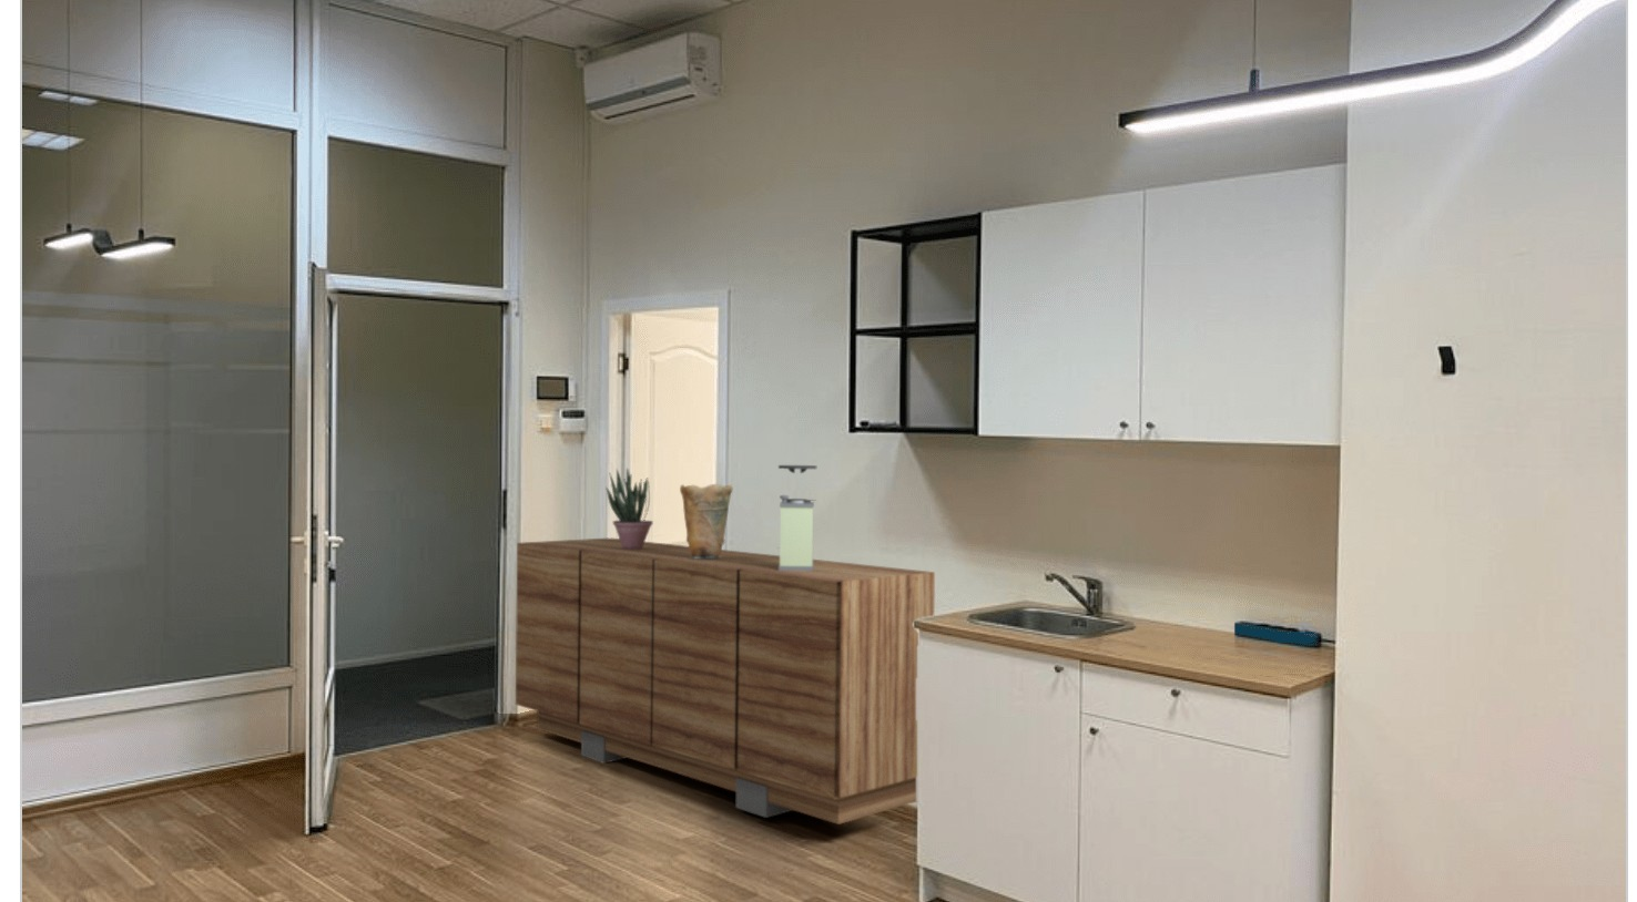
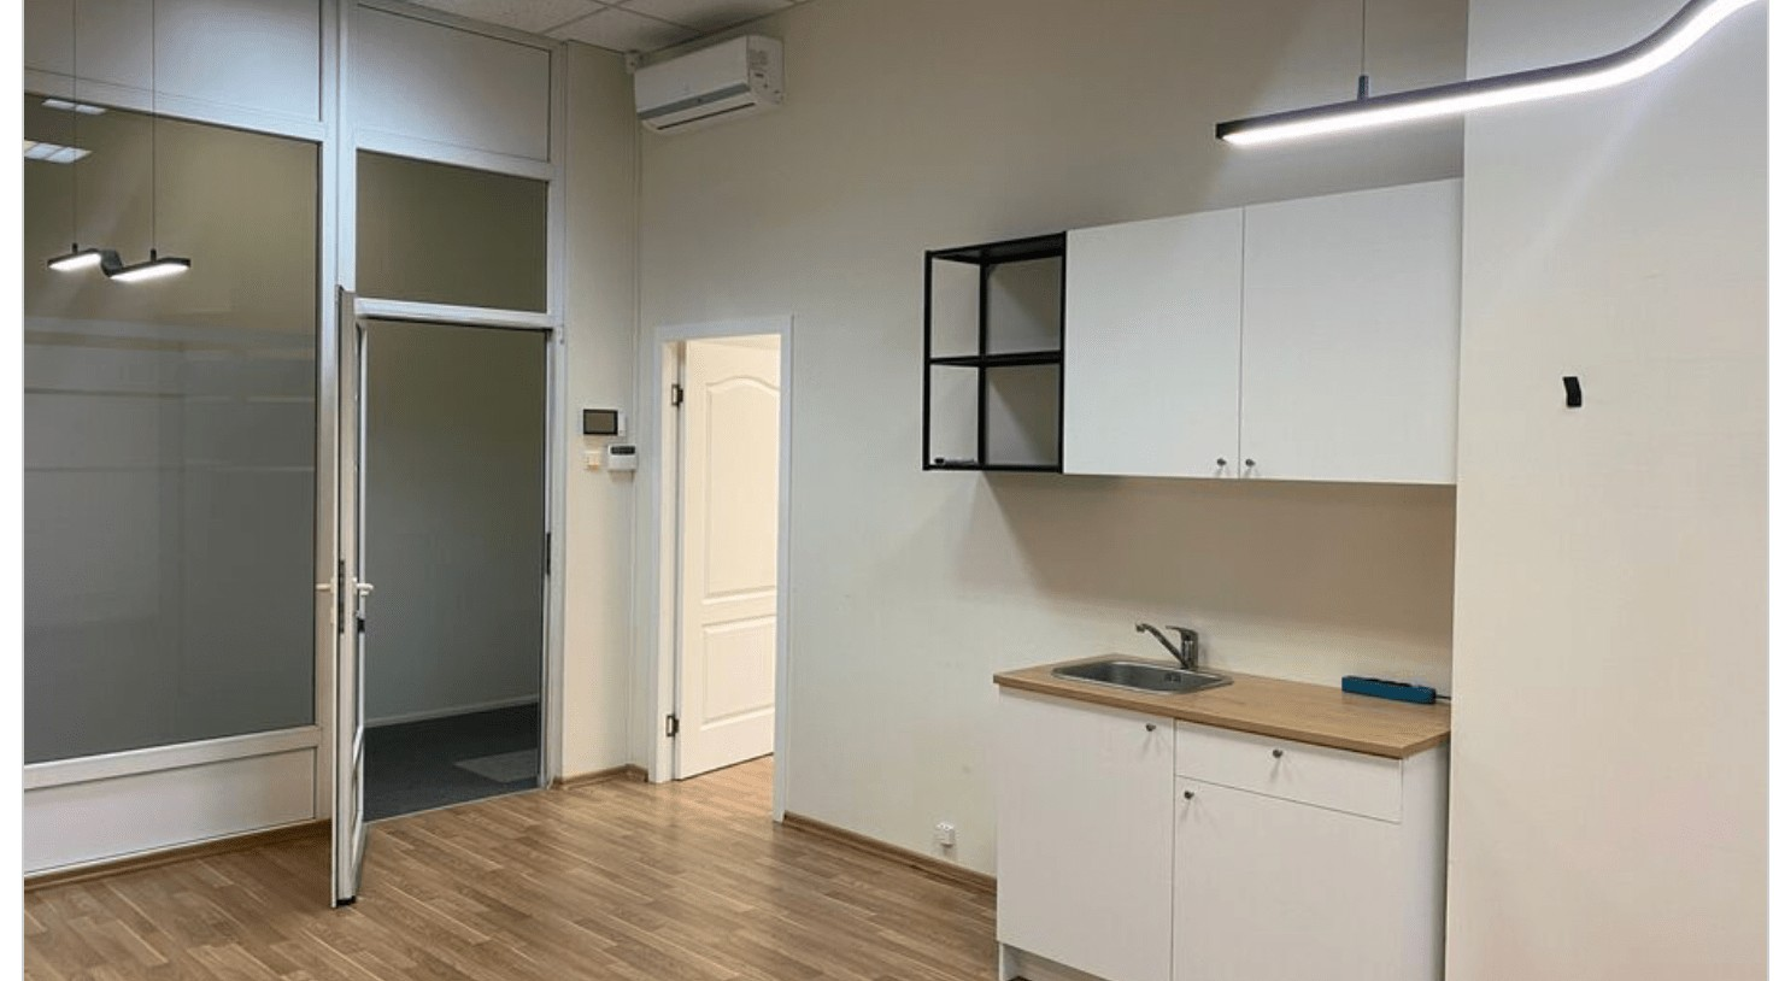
- coffee grinder [778,464,818,571]
- vase [679,483,733,559]
- sideboard [515,538,936,825]
- potted plant [605,467,655,550]
